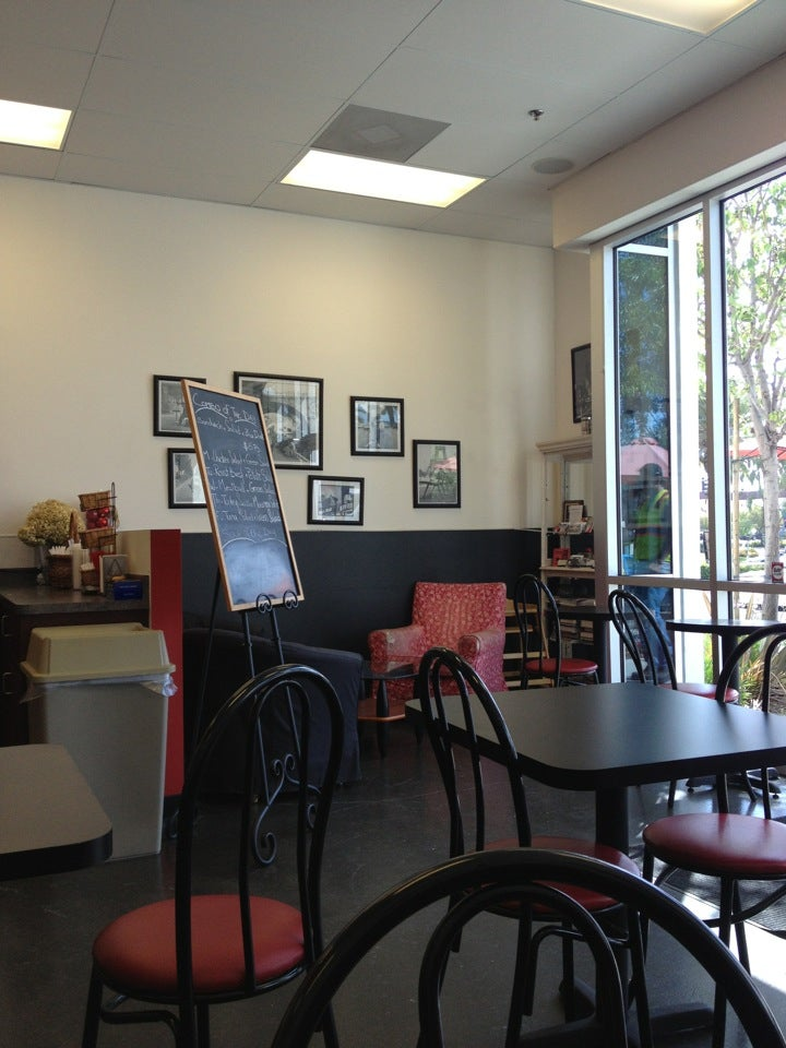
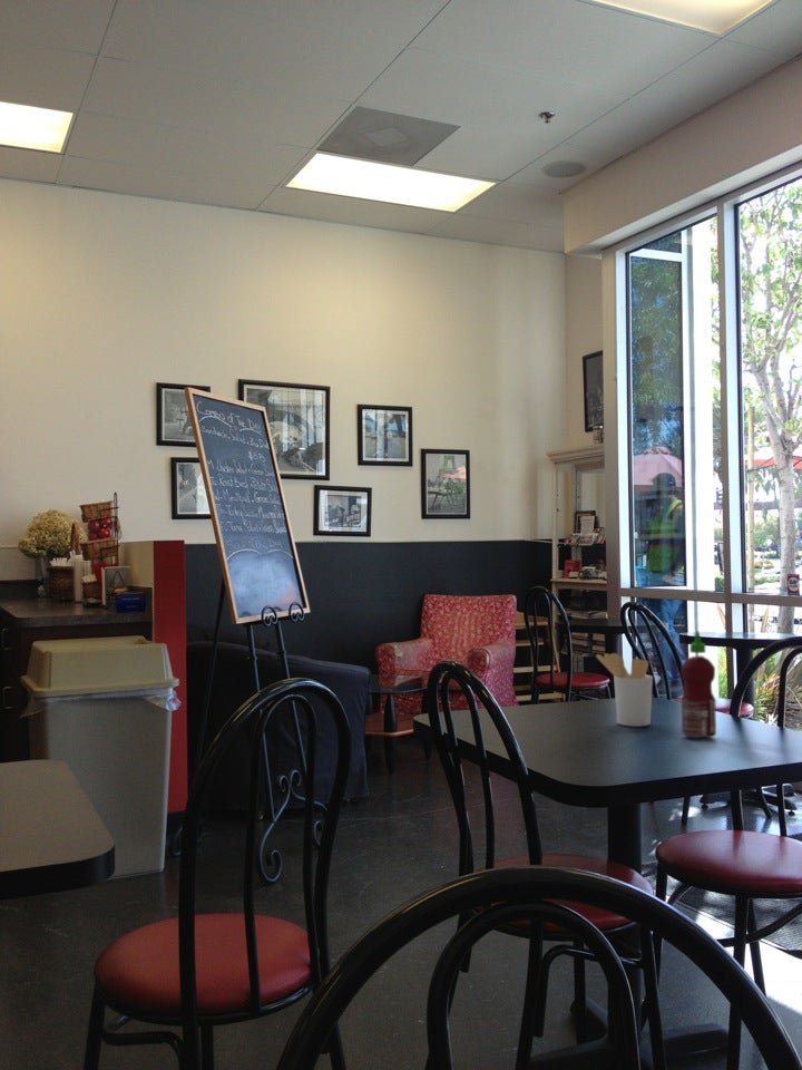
+ hot sauce [681,630,717,739]
+ utensil holder [595,652,654,728]
